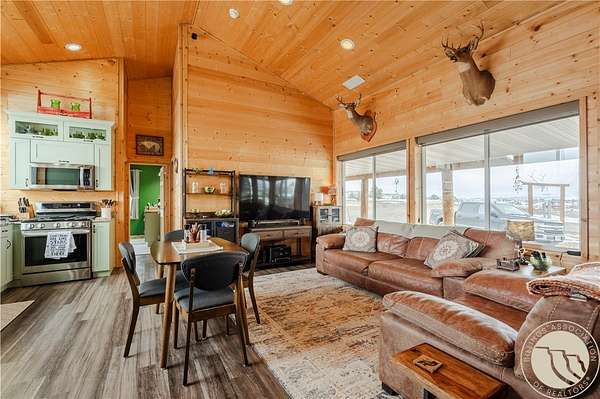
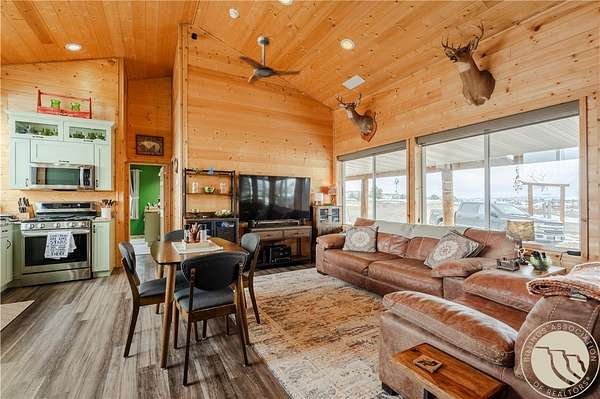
+ ceiling fan [236,35,301,86]
